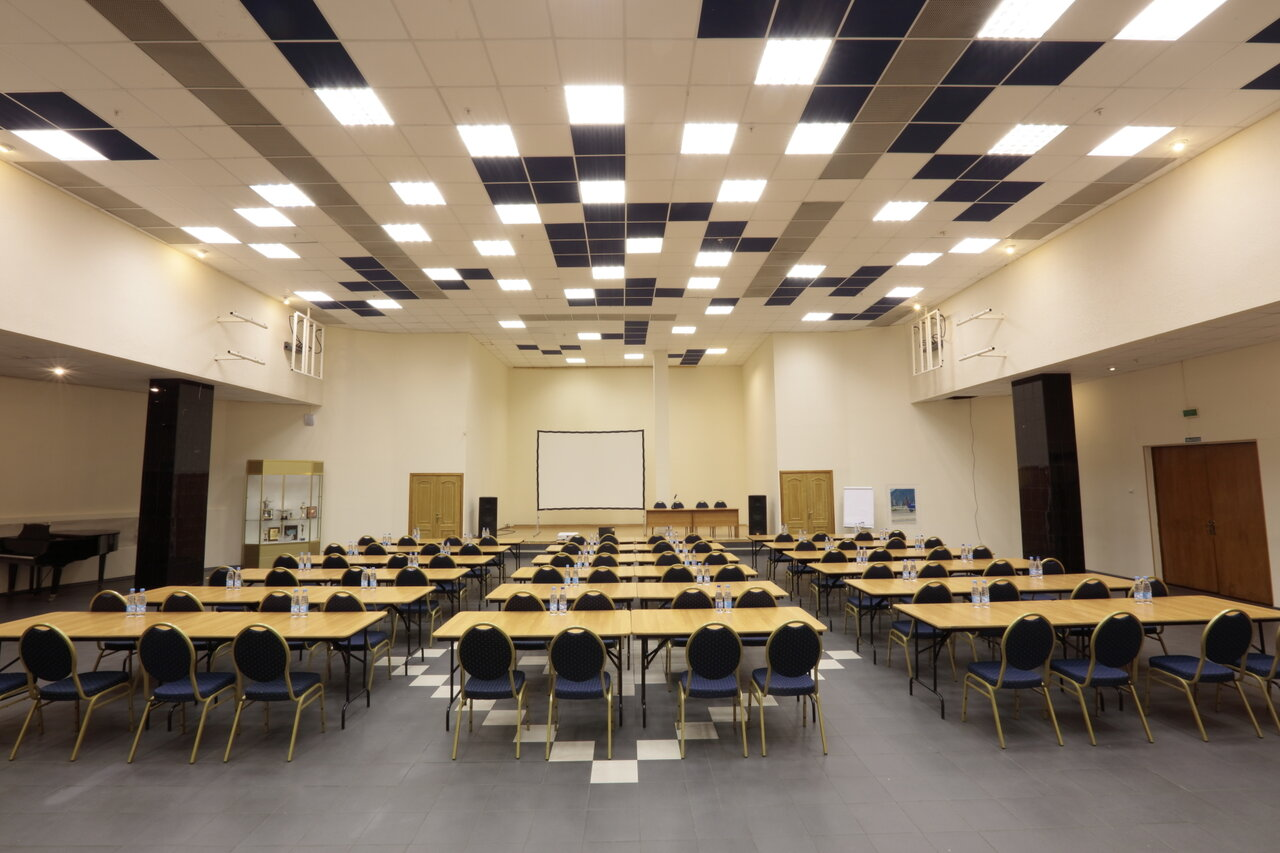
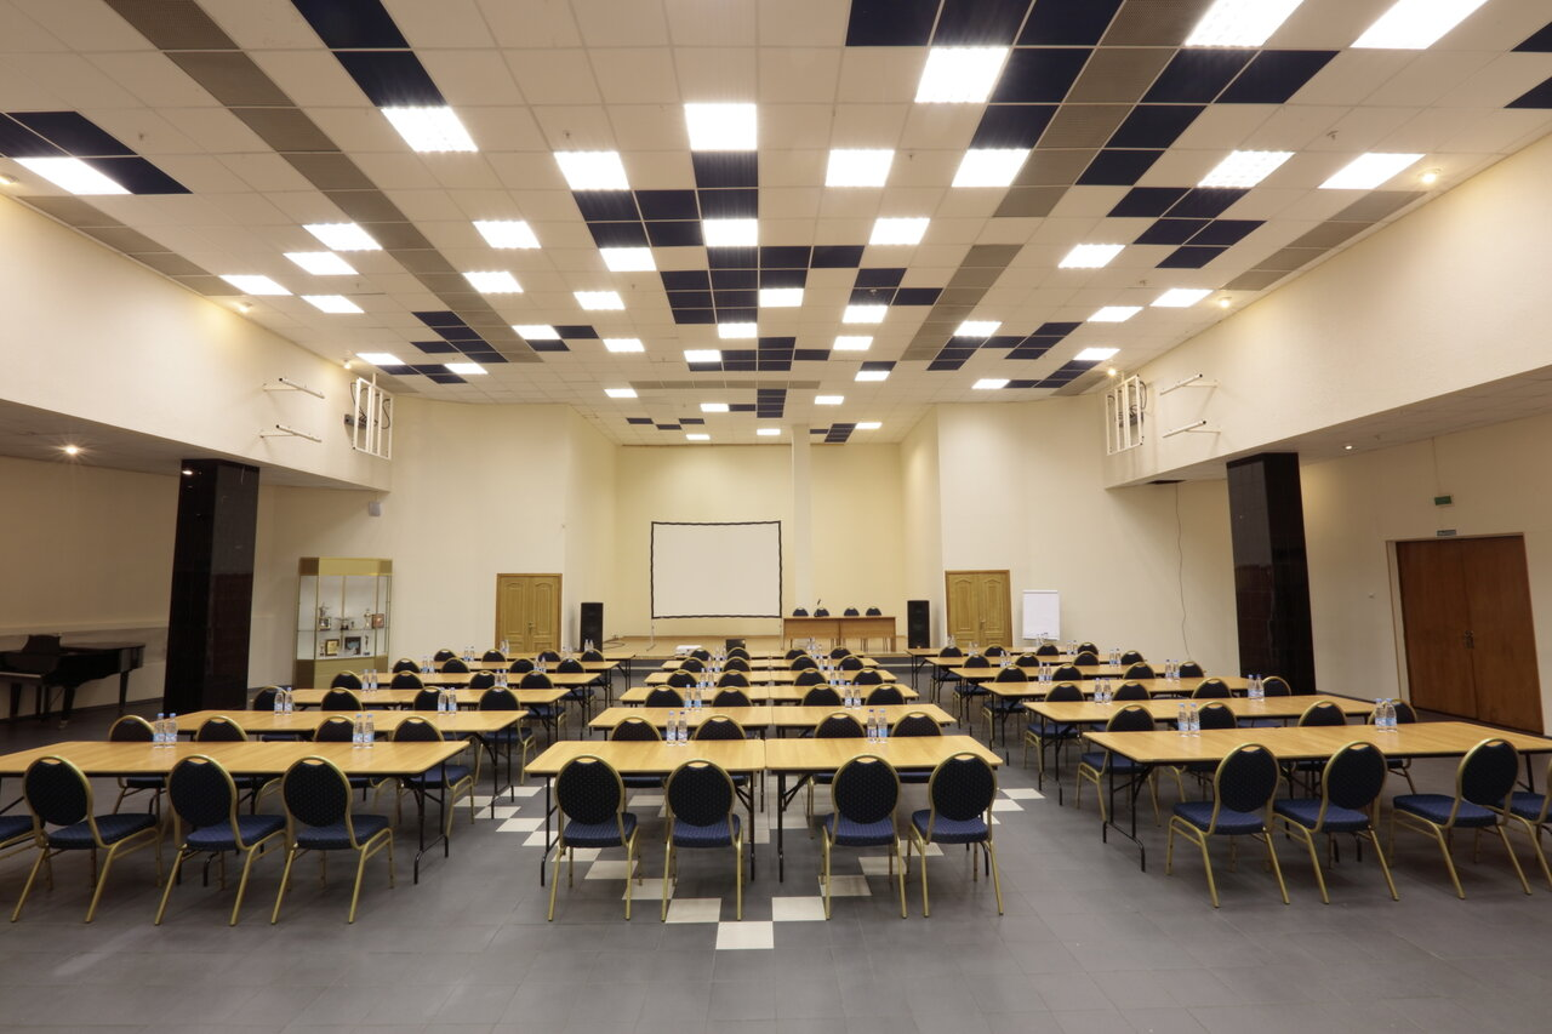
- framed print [884,483,923,531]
